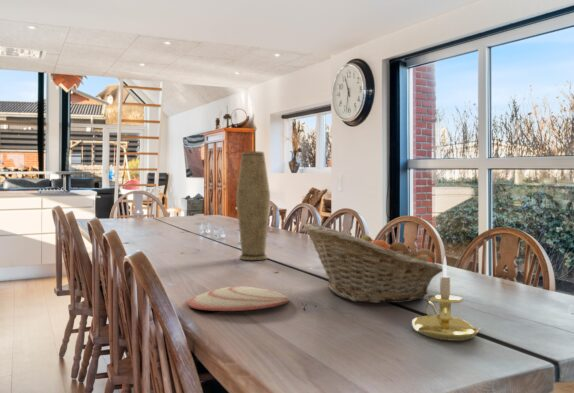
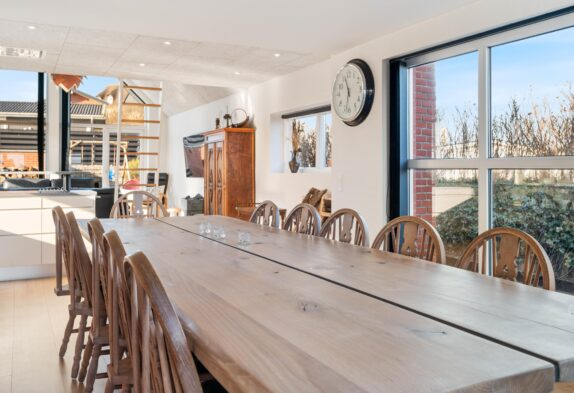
- fruit basket [302,223,443,304]
- candle holder [411,256,481,342]
- vase [235,150,271,261]
- plate [187,285,290,312]
